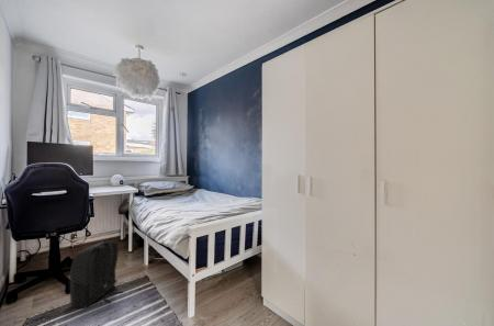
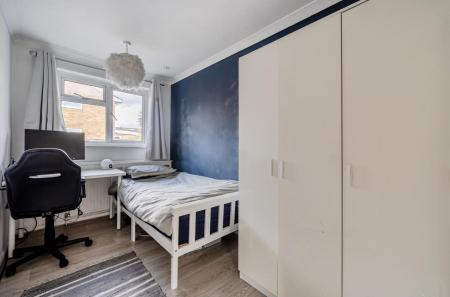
- backpack [69,239,124,308]
